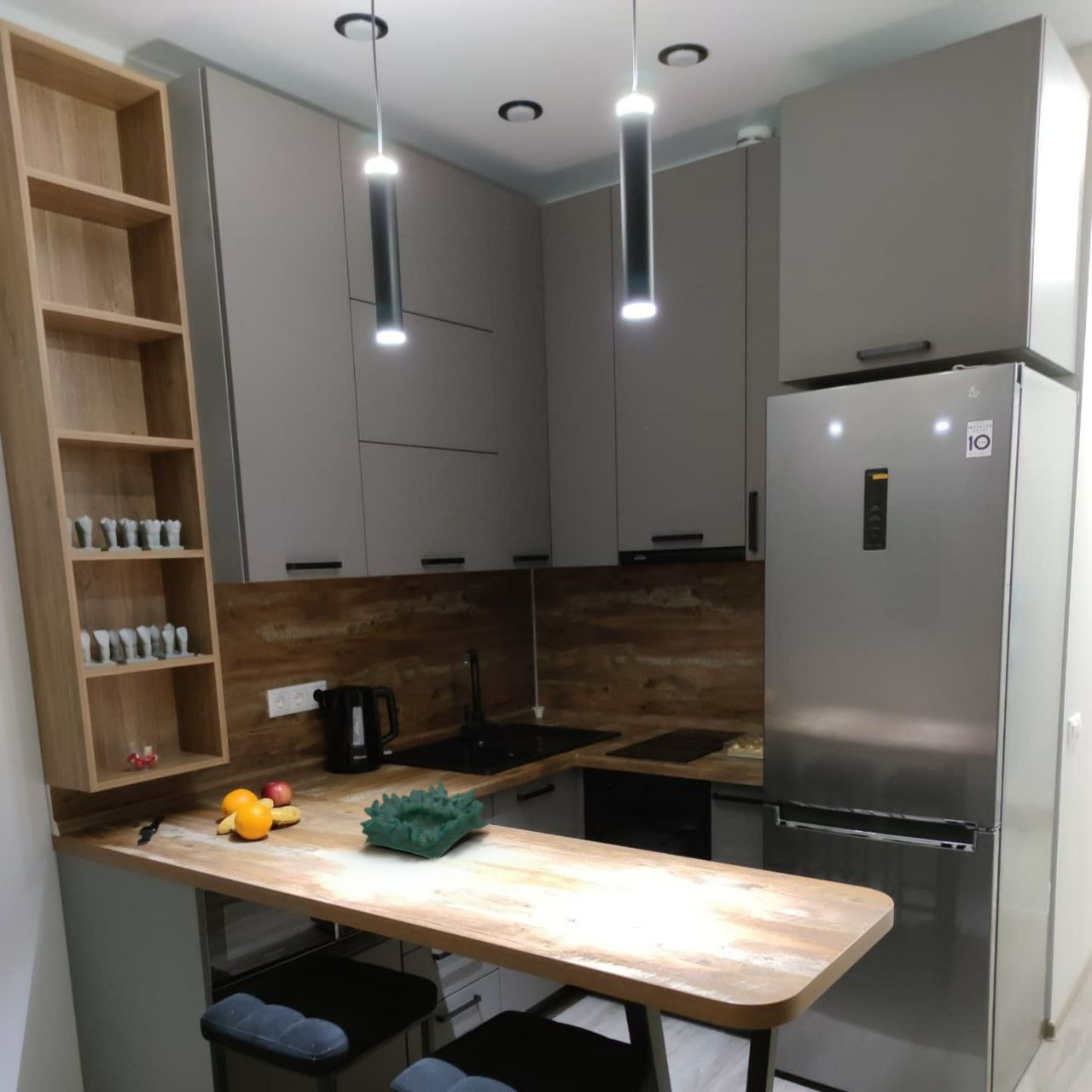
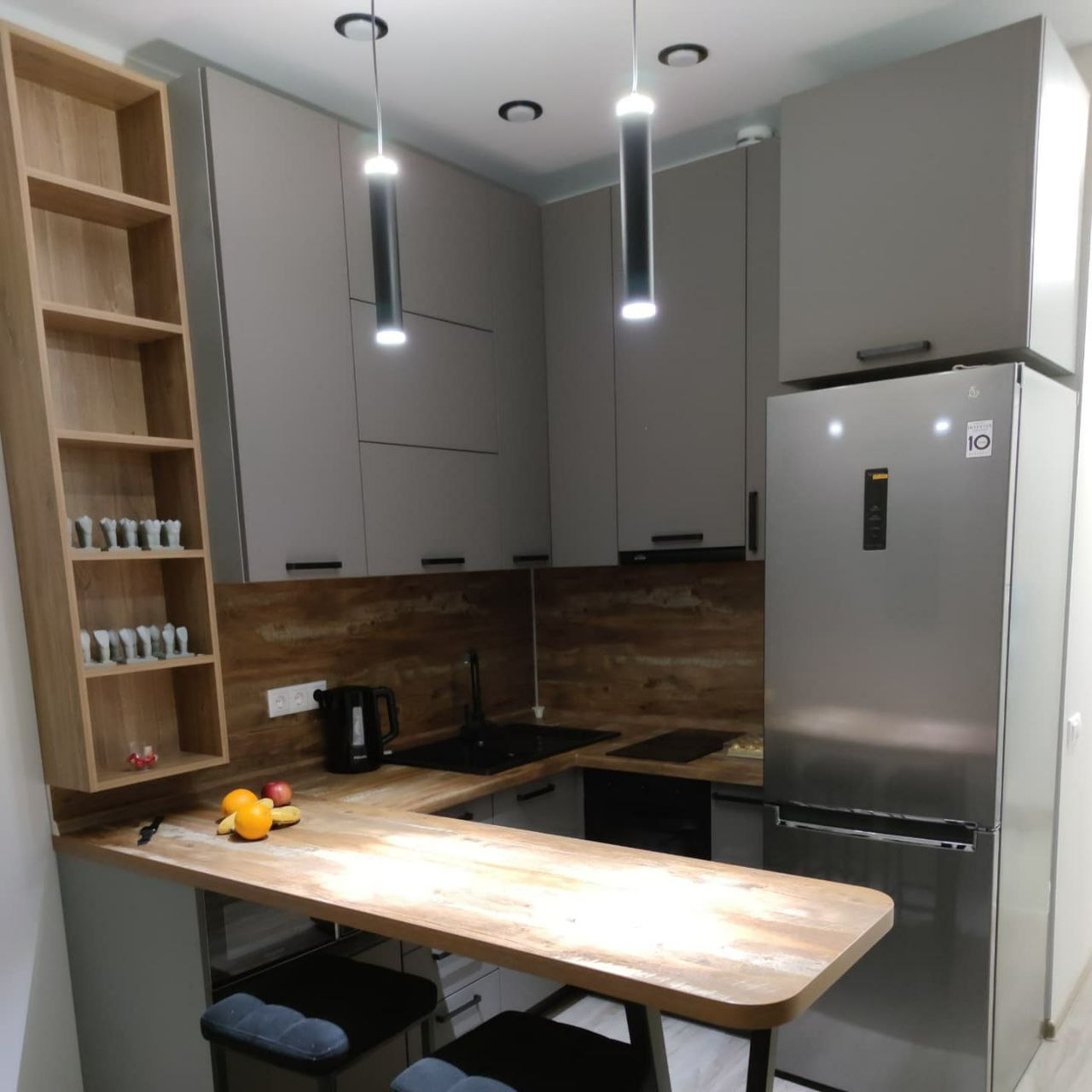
- decorative bowl [359,780,490,860]
